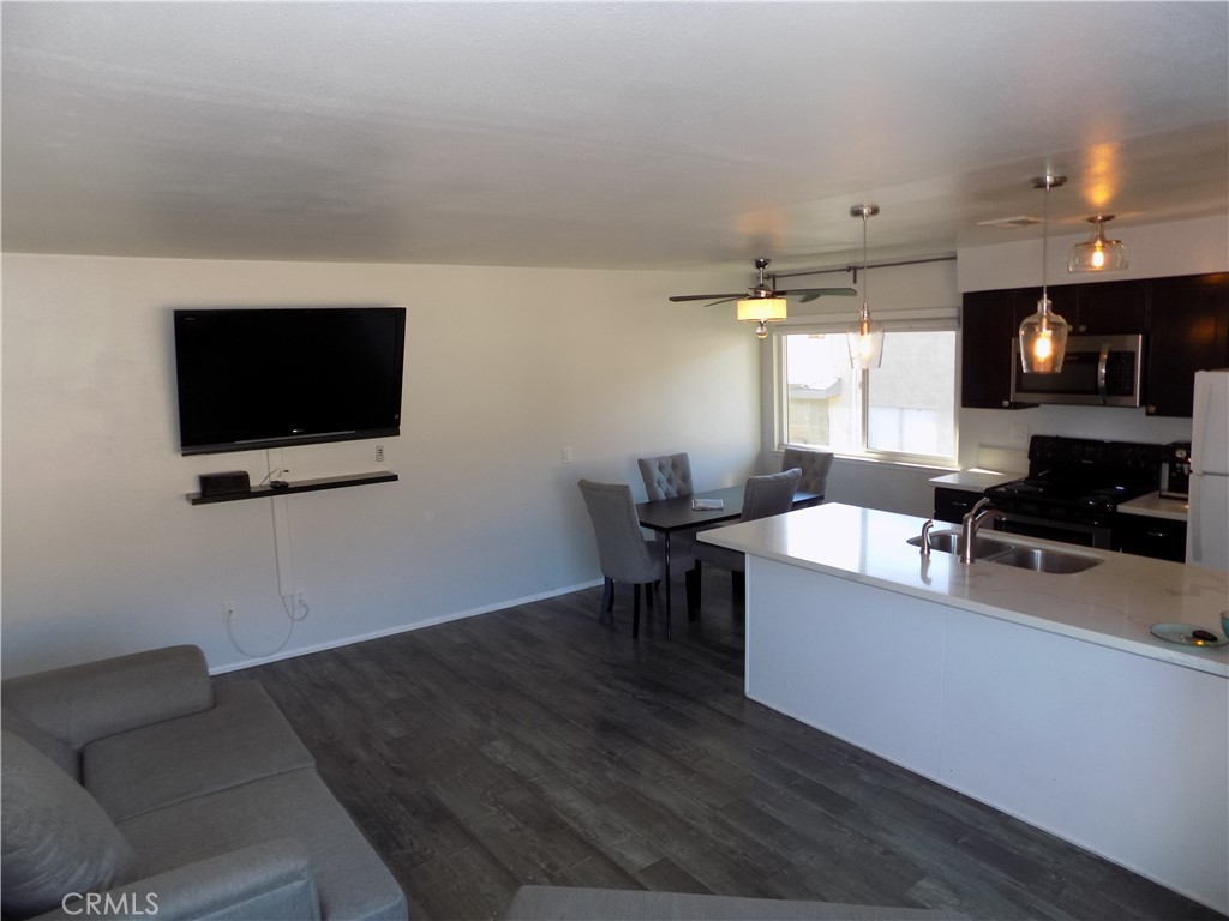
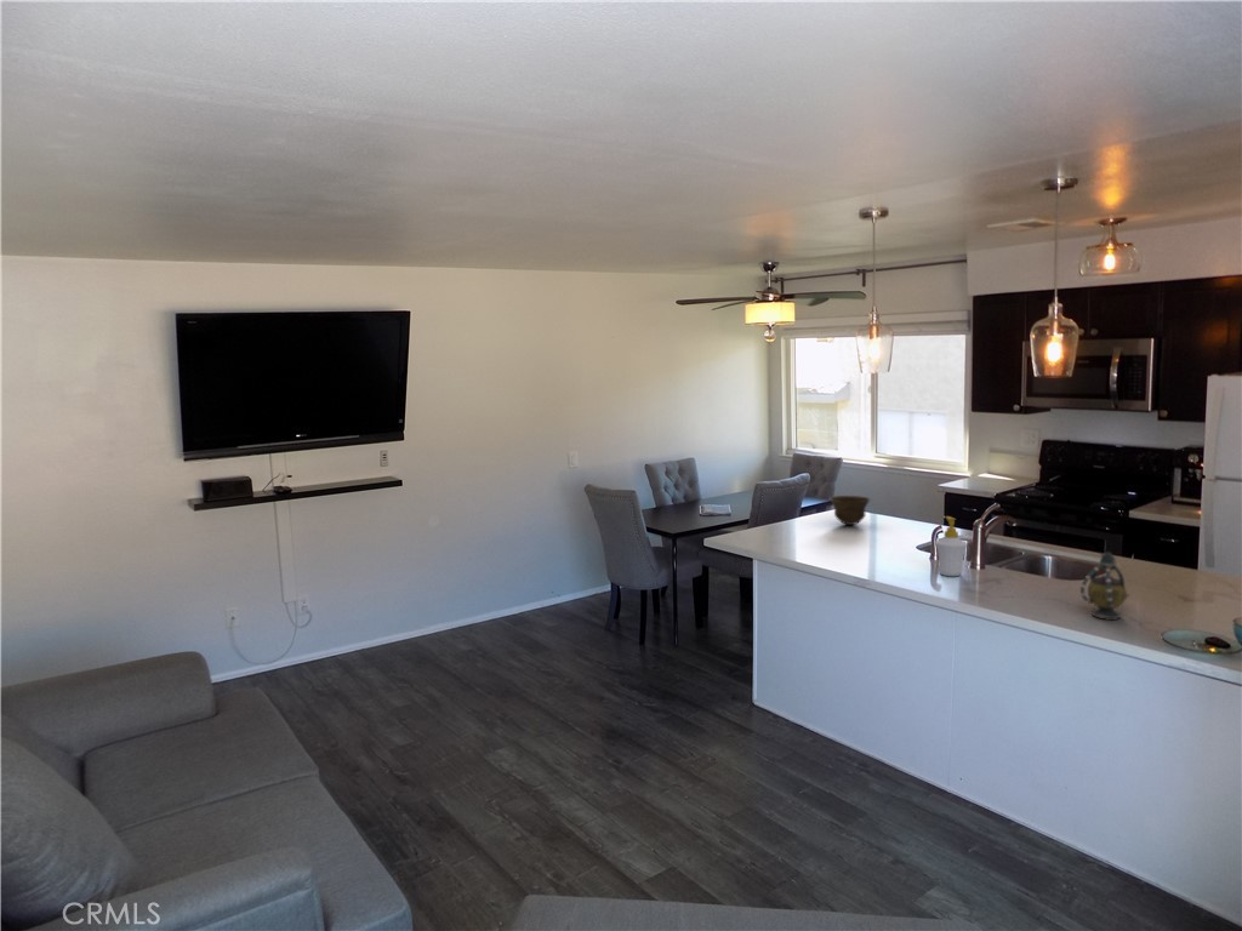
+ teapot [1079,550,1130,619]
+ bowl [827,495,872,526]
+ soap bottle [934,515,968,577]
